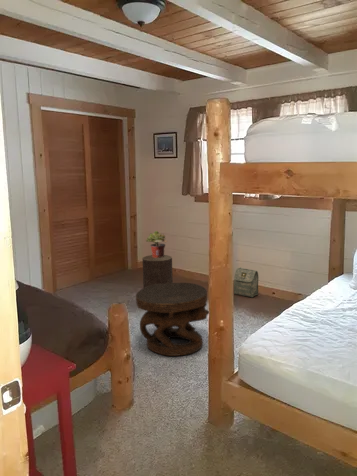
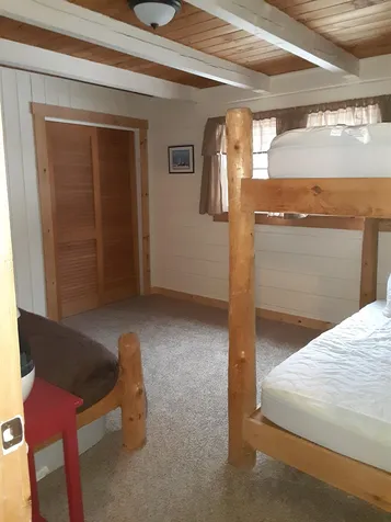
- potted plant [145,230,168,258]
- side table [135,282,210,357]
- stool [141,254,174,288]
- bag [233,266,260,298]
